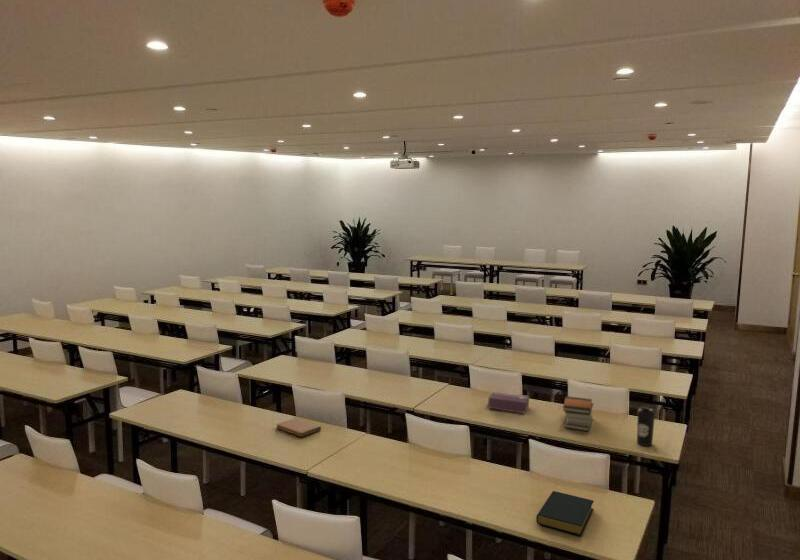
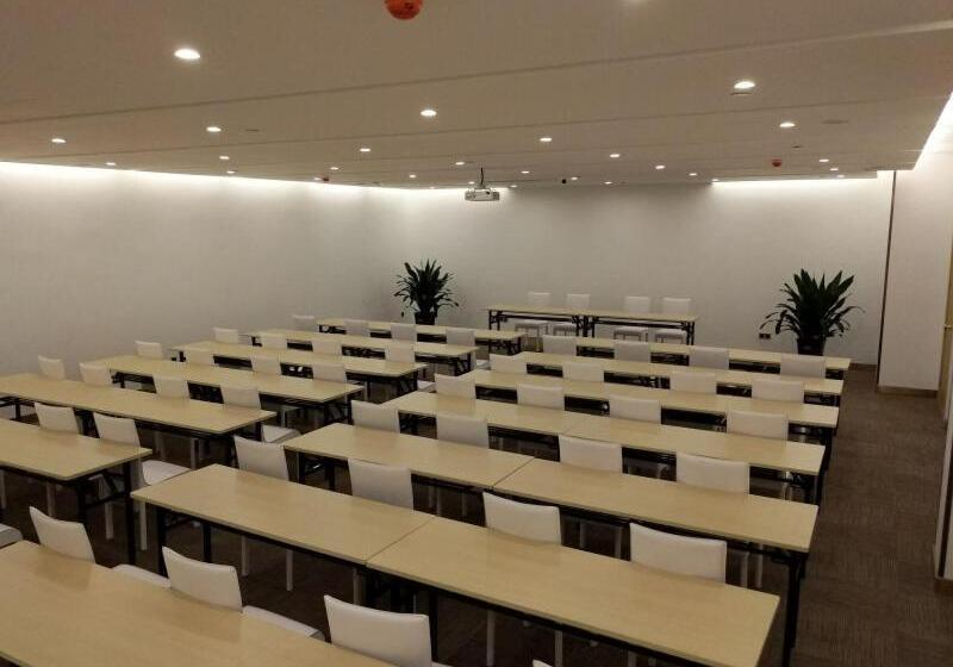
- hardback book [535,490,595,536]
- water bottle [636,404,656,447]
- tissue box [487,391,530,414]
- book stack [562,395,594,432]
- notebook [275,418,322,438]
